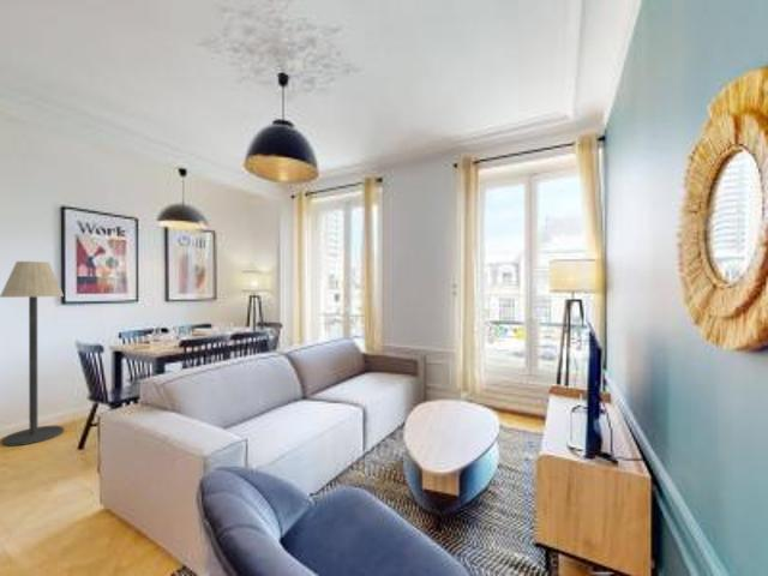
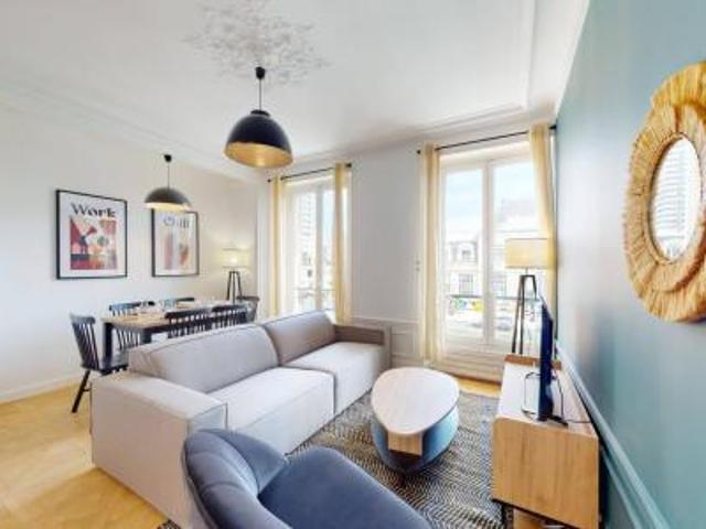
- floor lamp [0,260,65,448]
